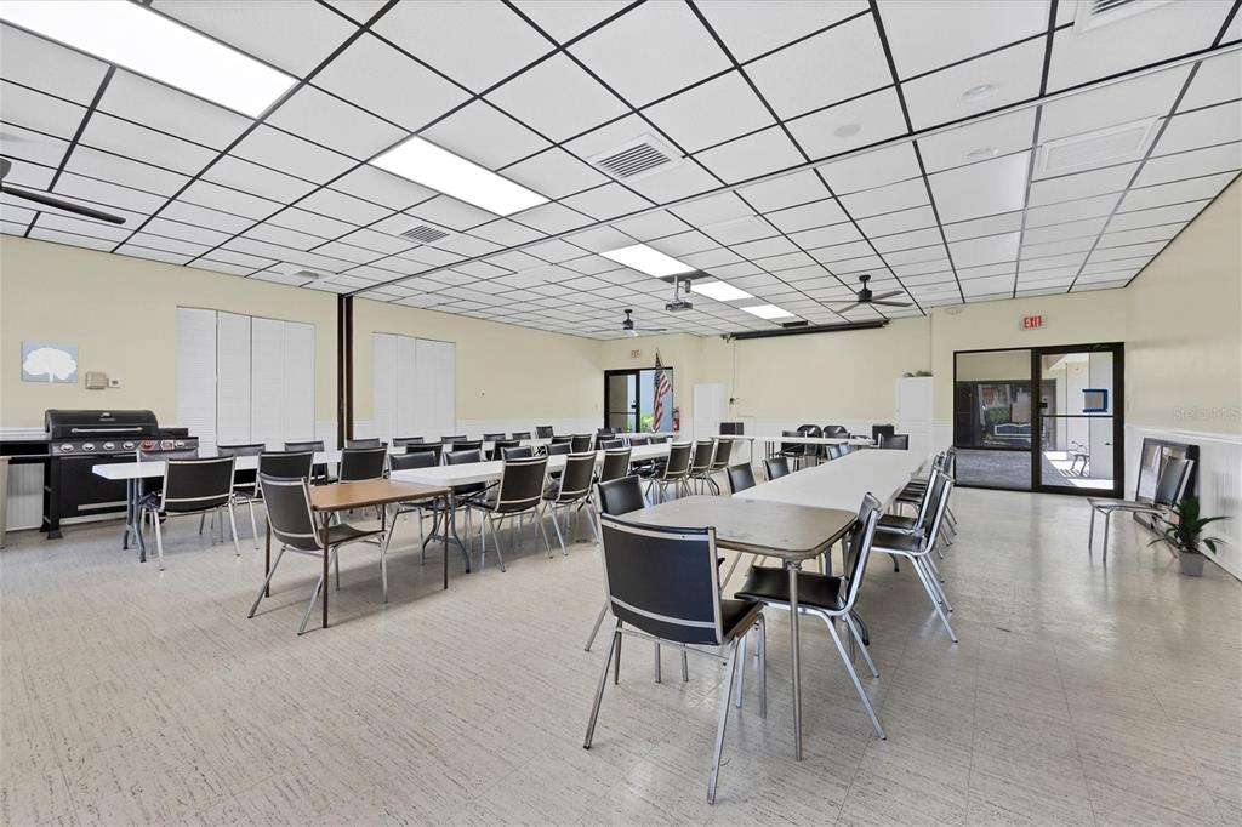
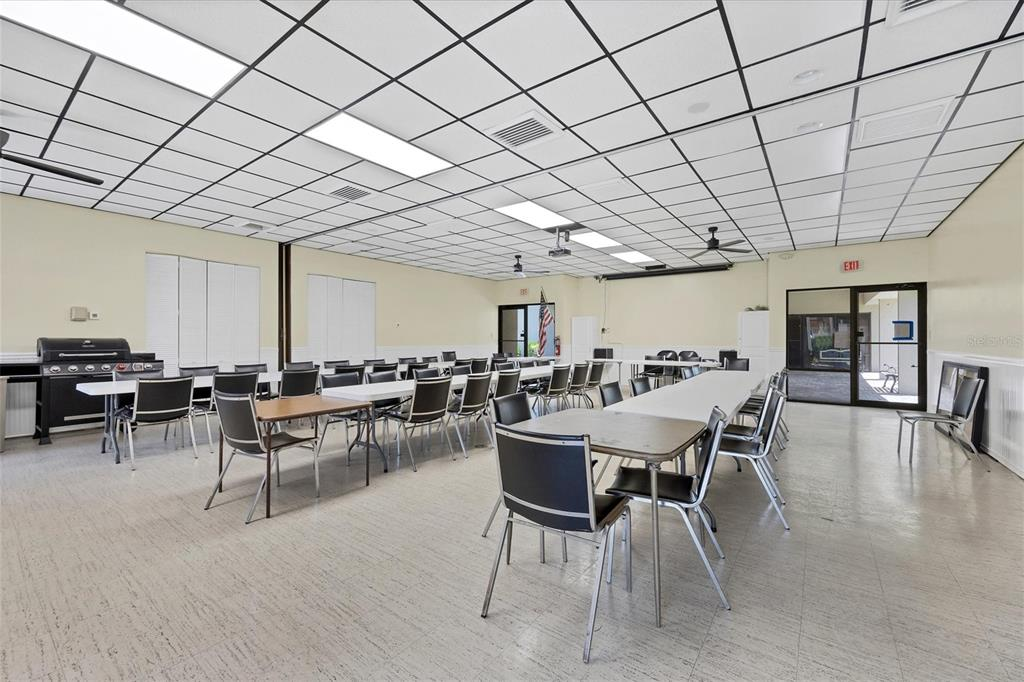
- indoor plant [1146,495,1234,577]
- wall art [21,340,79,384]
